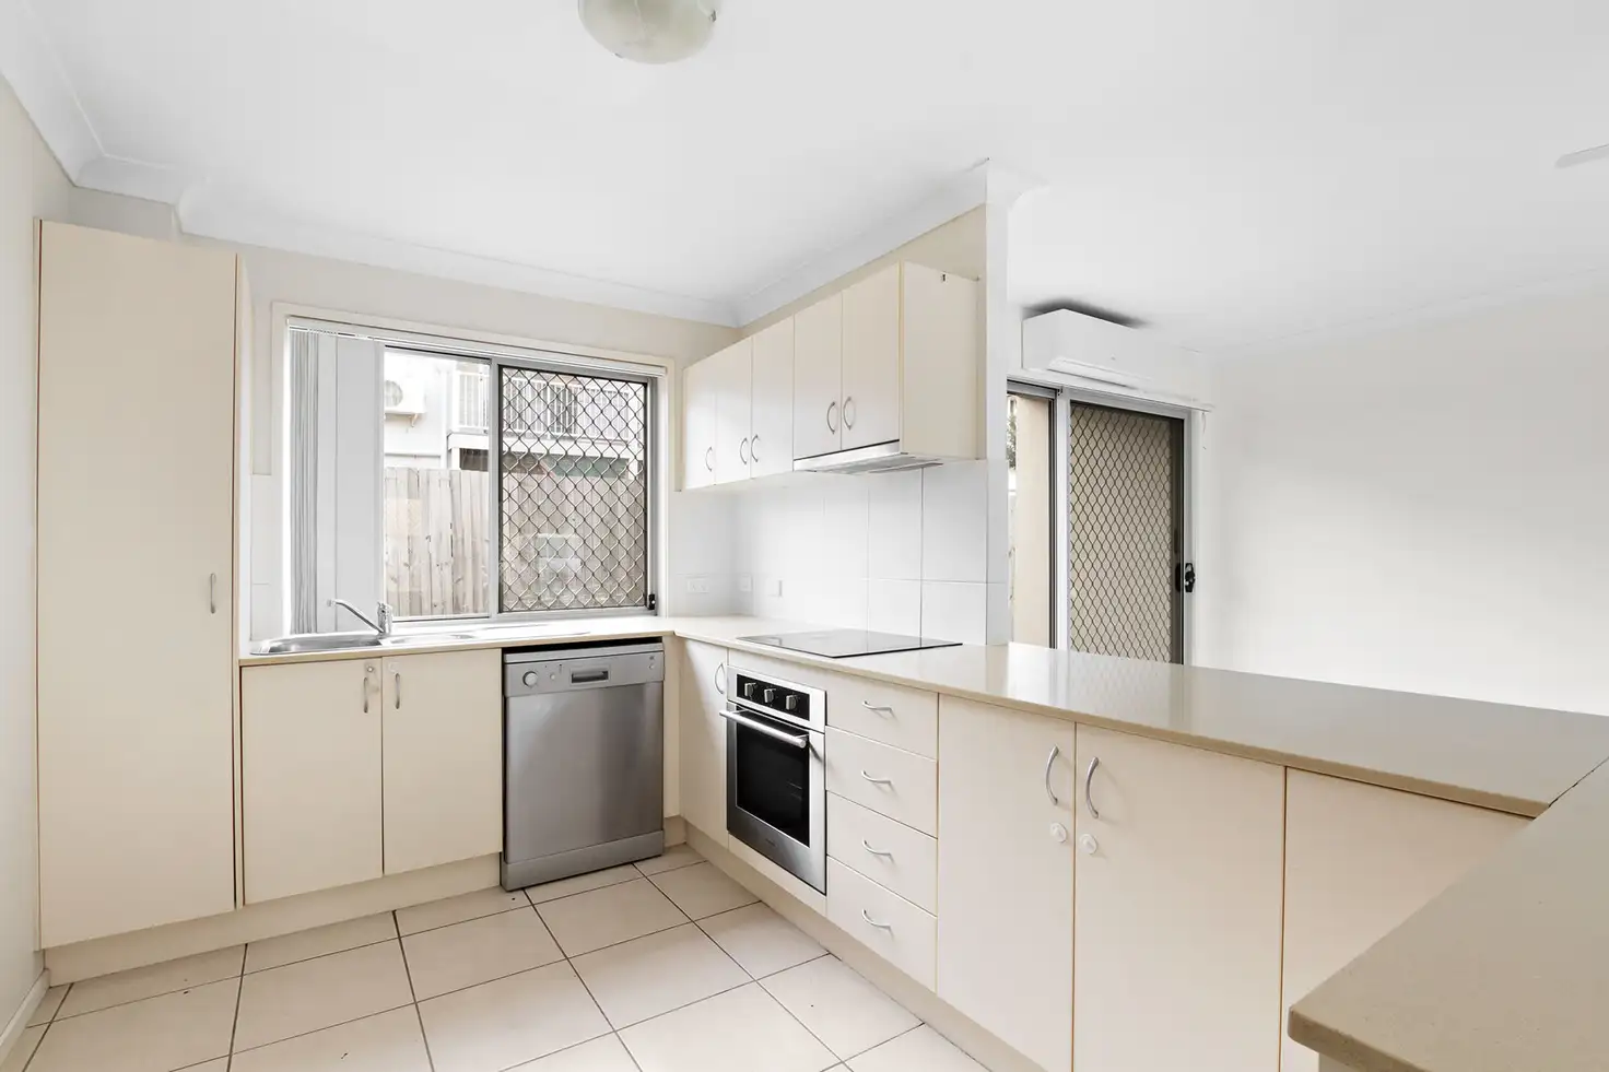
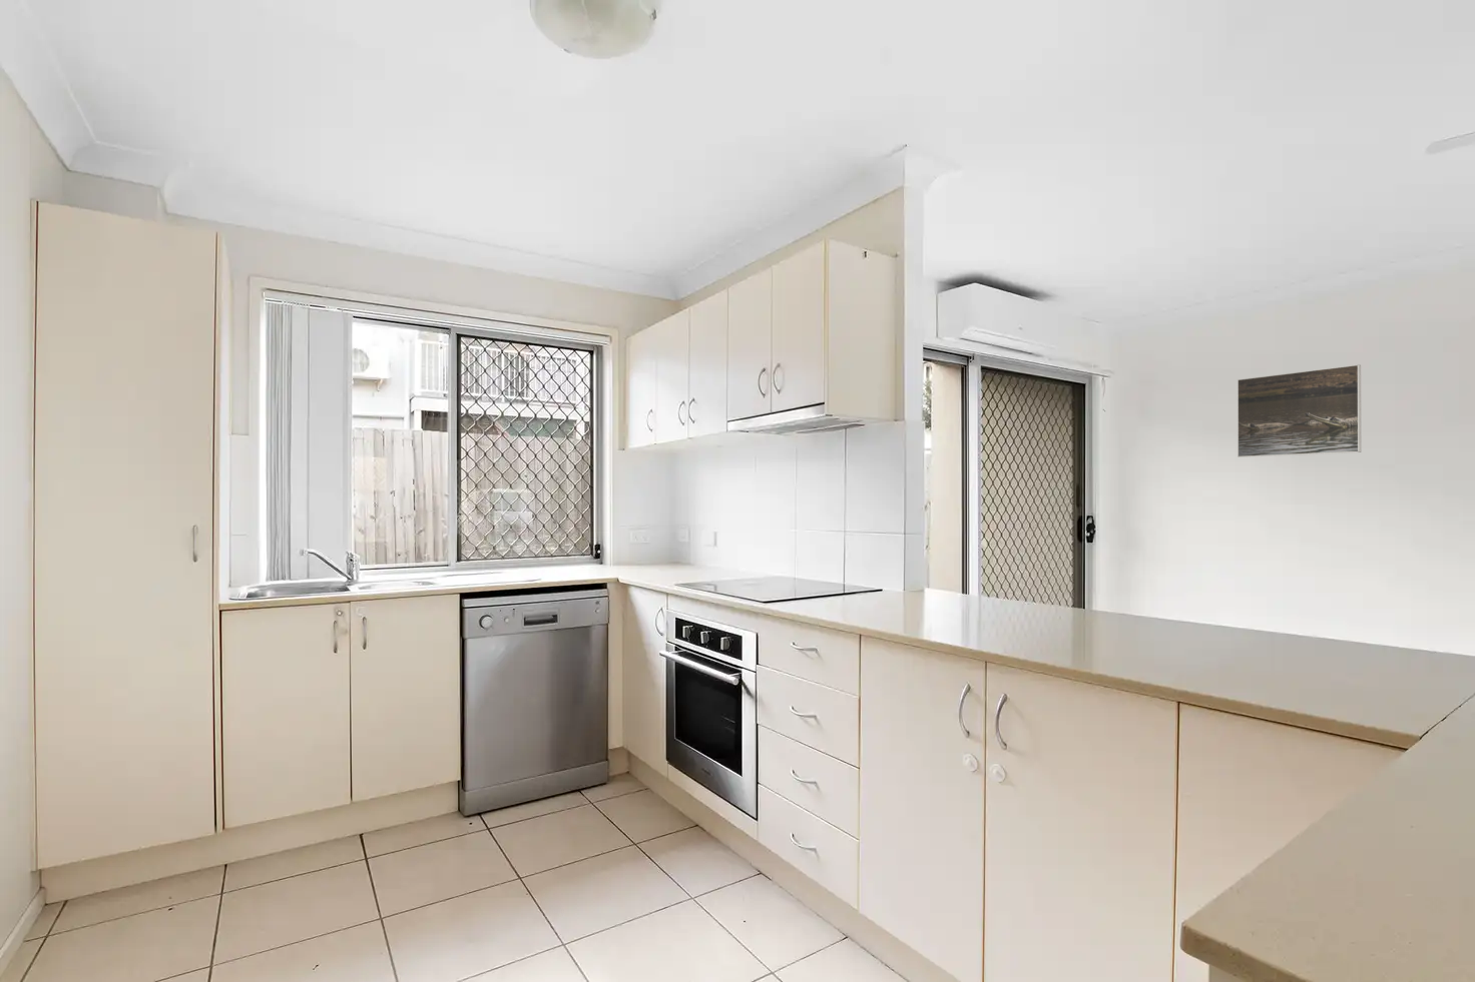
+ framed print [1237,364,1362,458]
